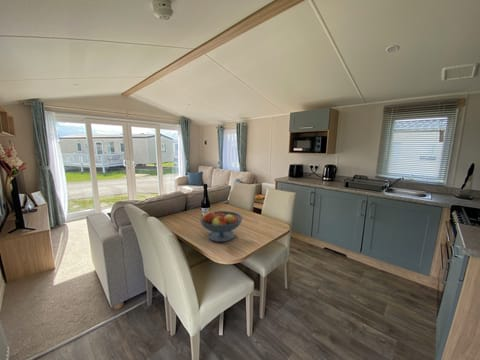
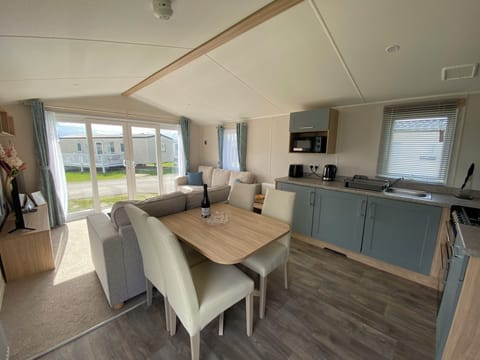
- fruit bowl [199,210,243,243]
